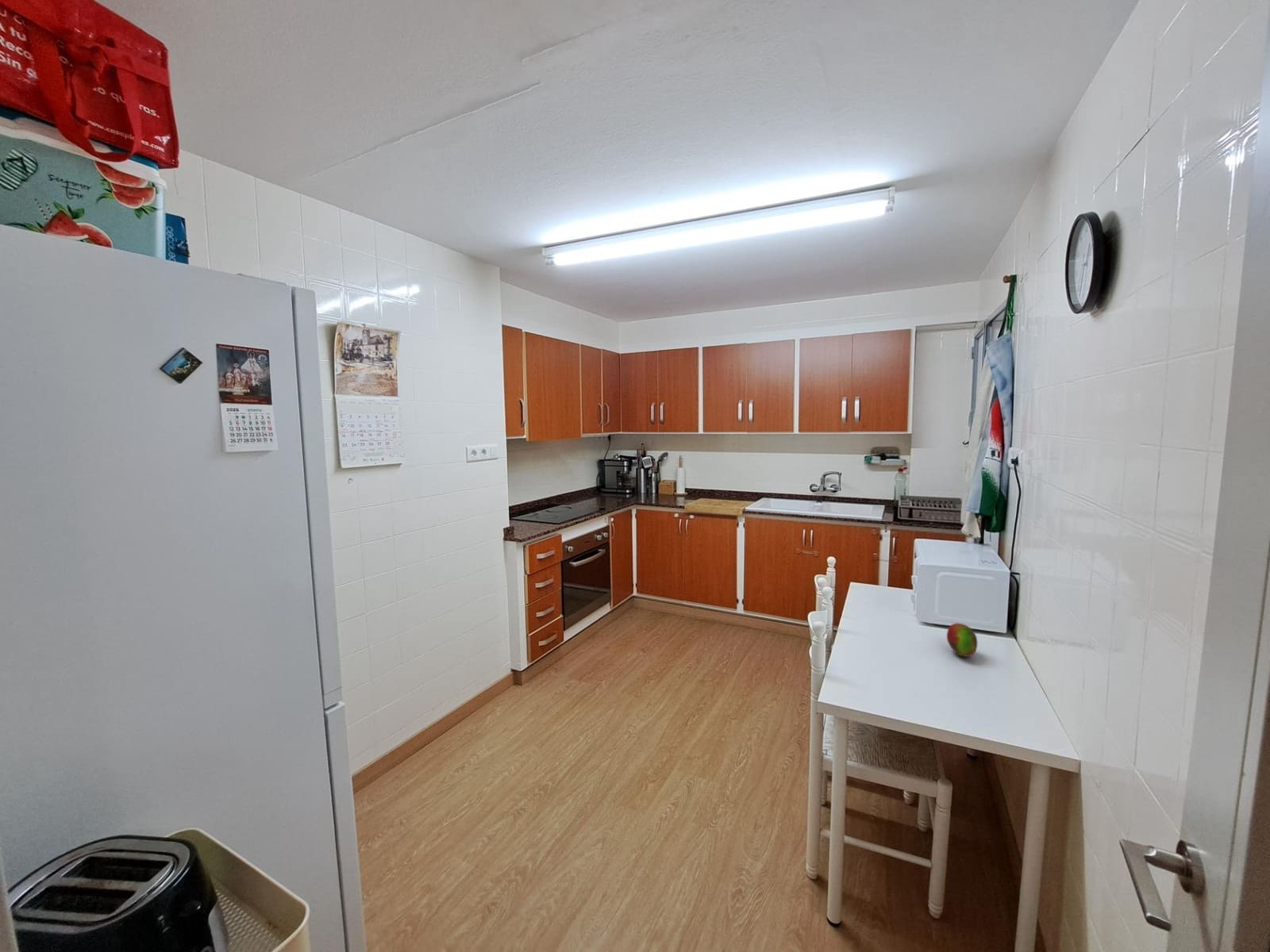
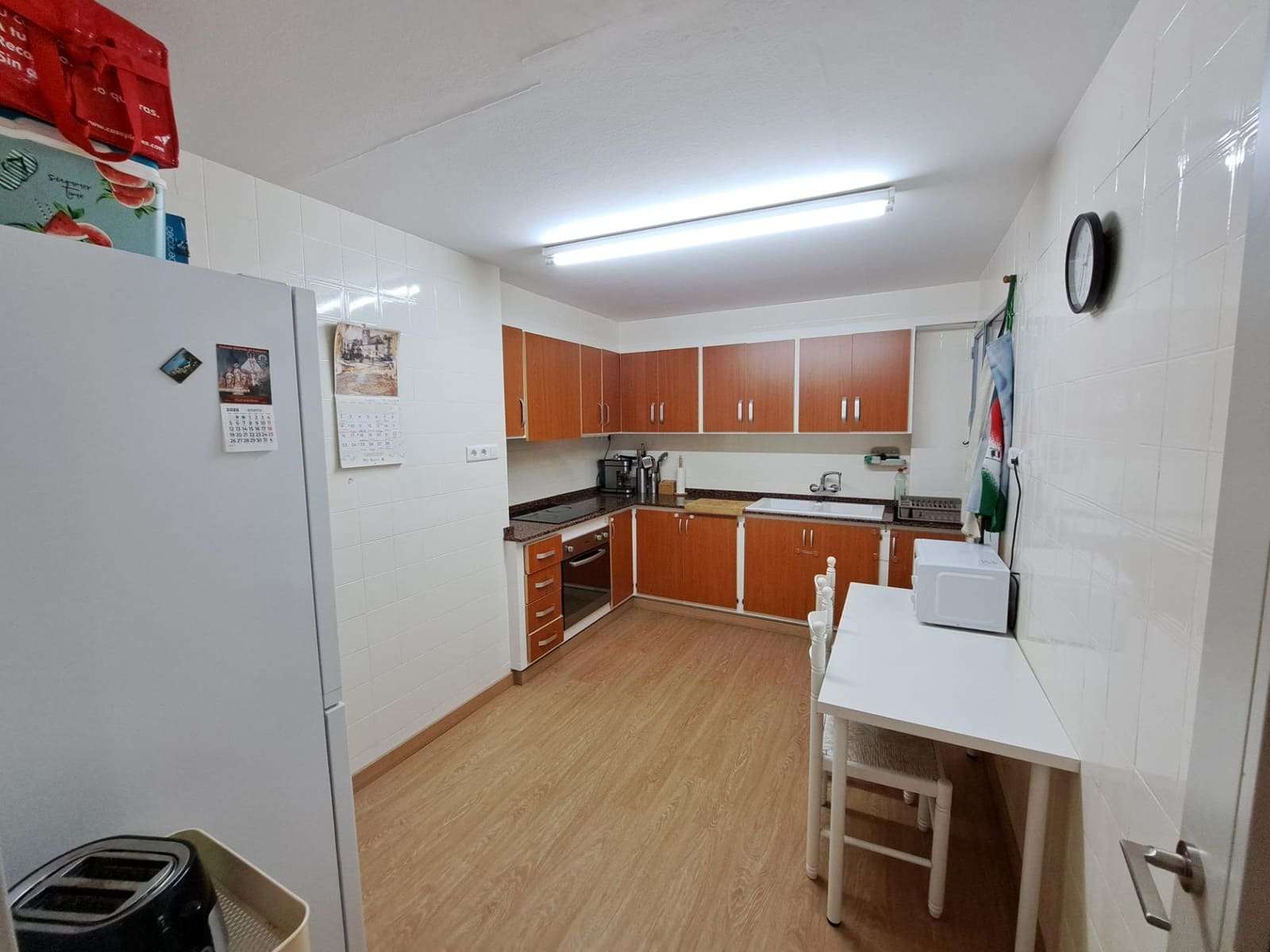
- fruit [946,622,978,658]
